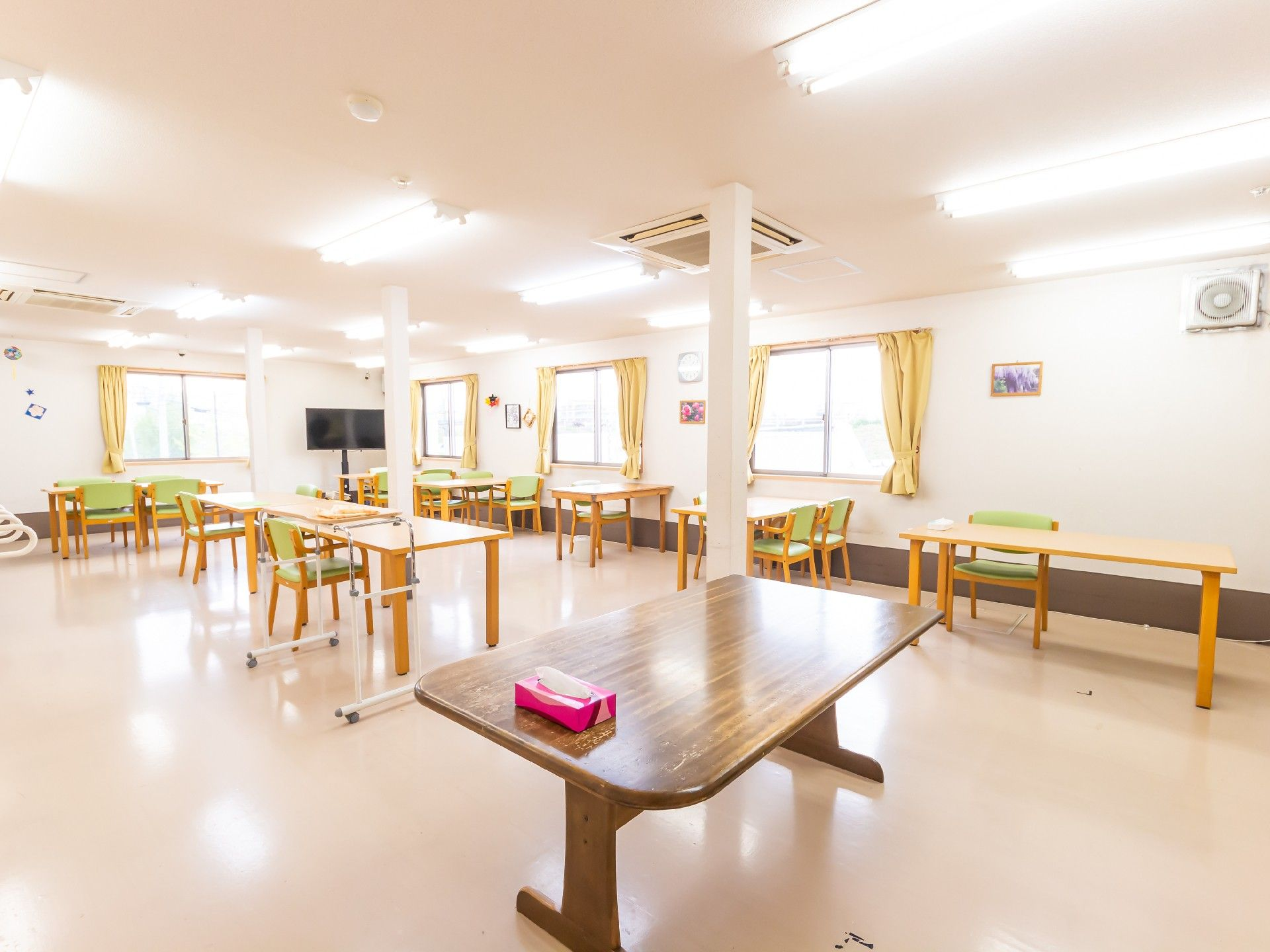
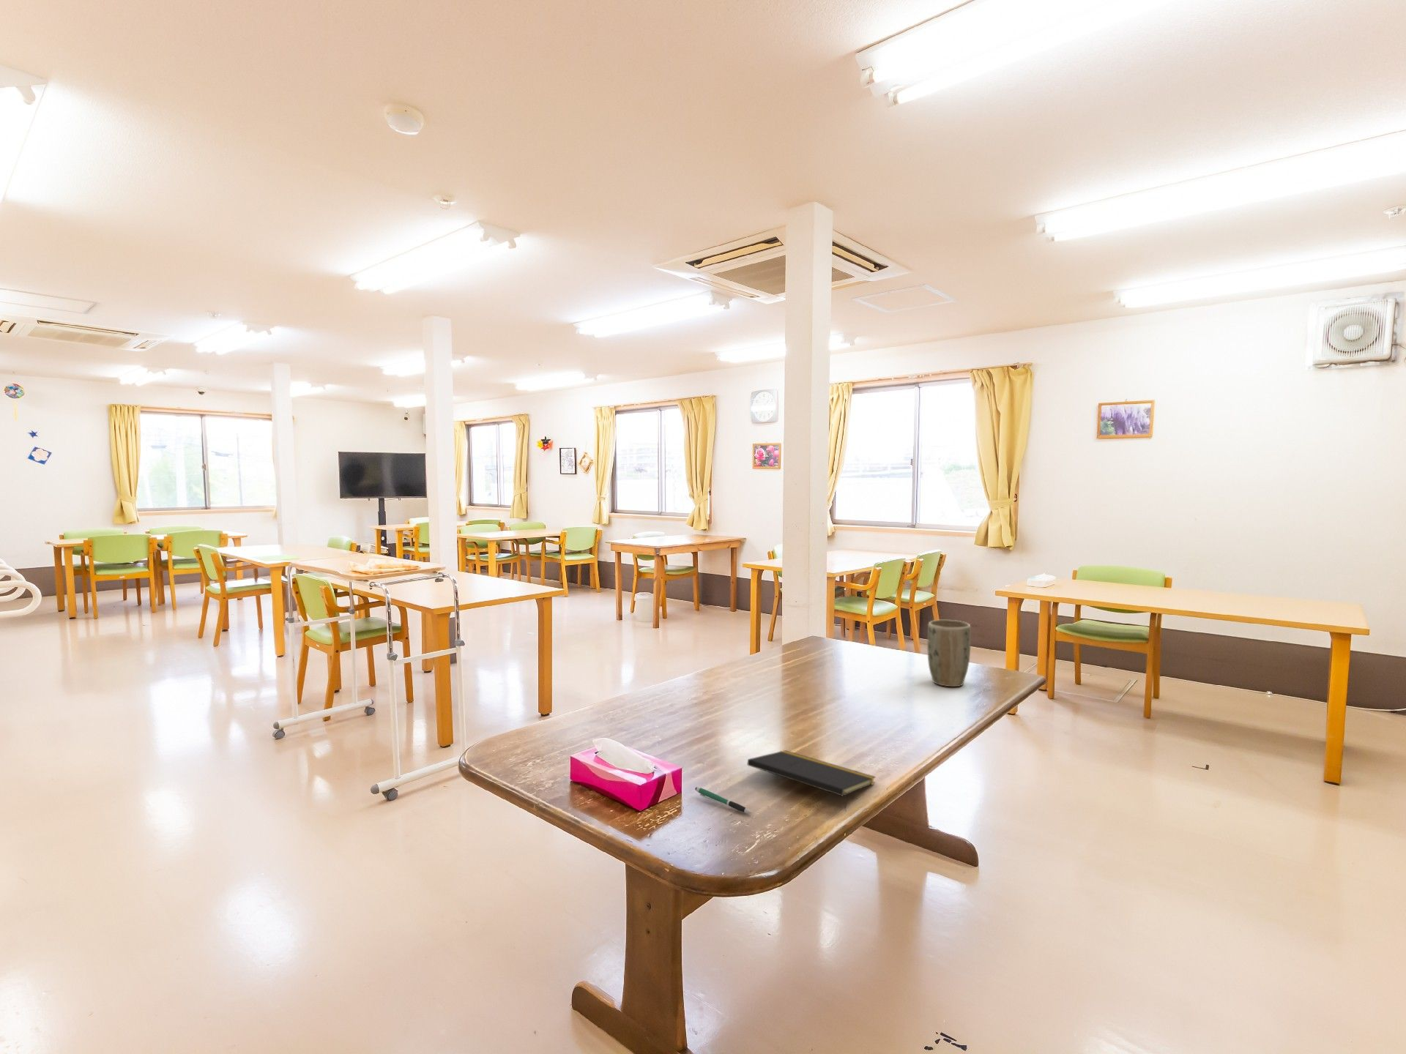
+ pen [694,787,752,815]
+ plant pot [927,619,972,688]
+ notepad [747,750,877,813]
